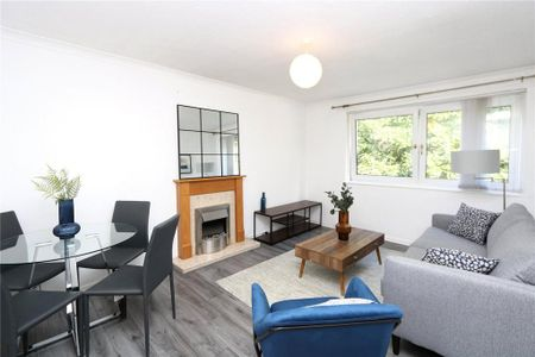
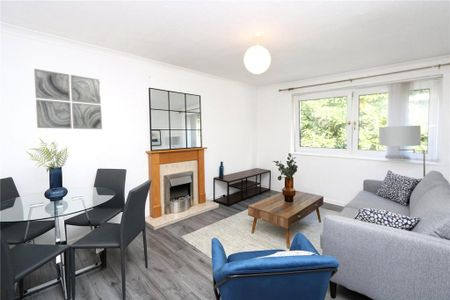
+ wall art [33,68,103,130]
